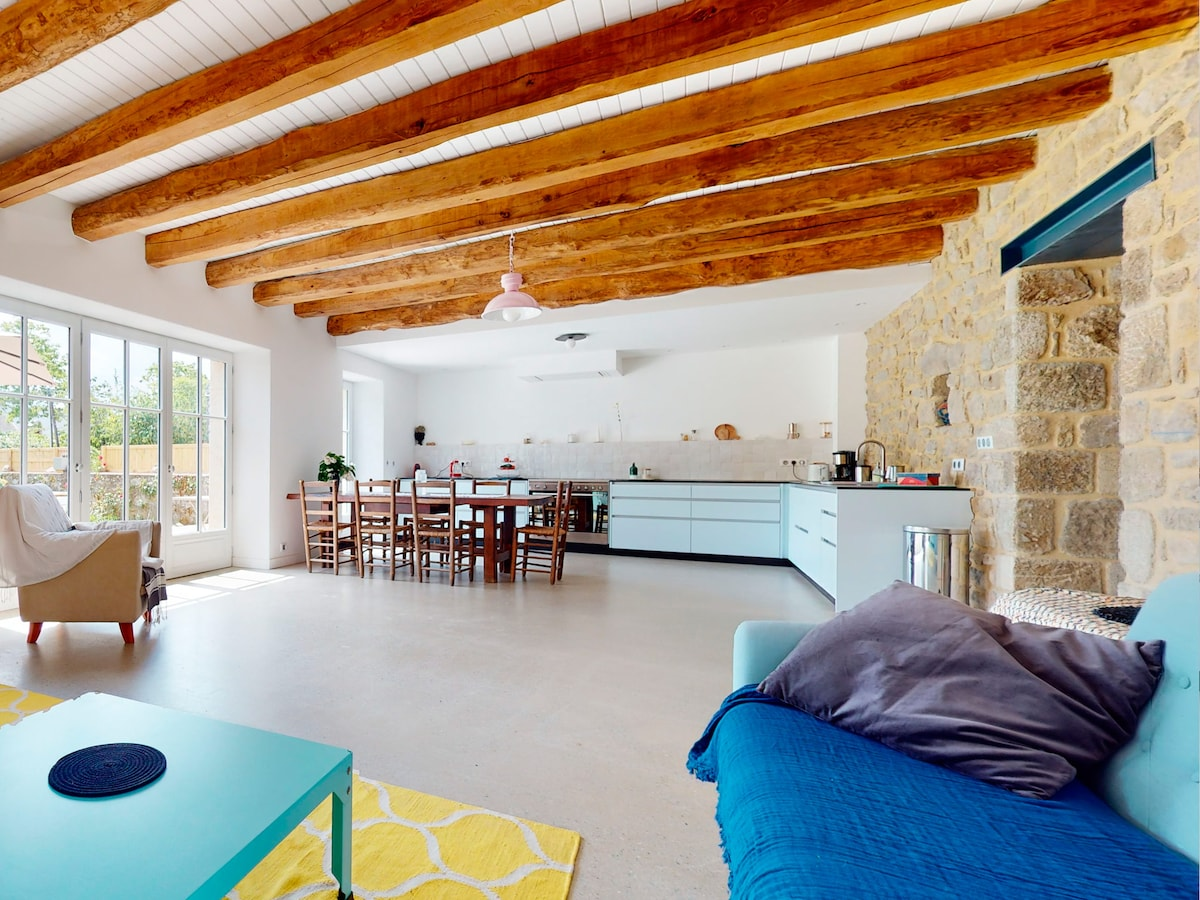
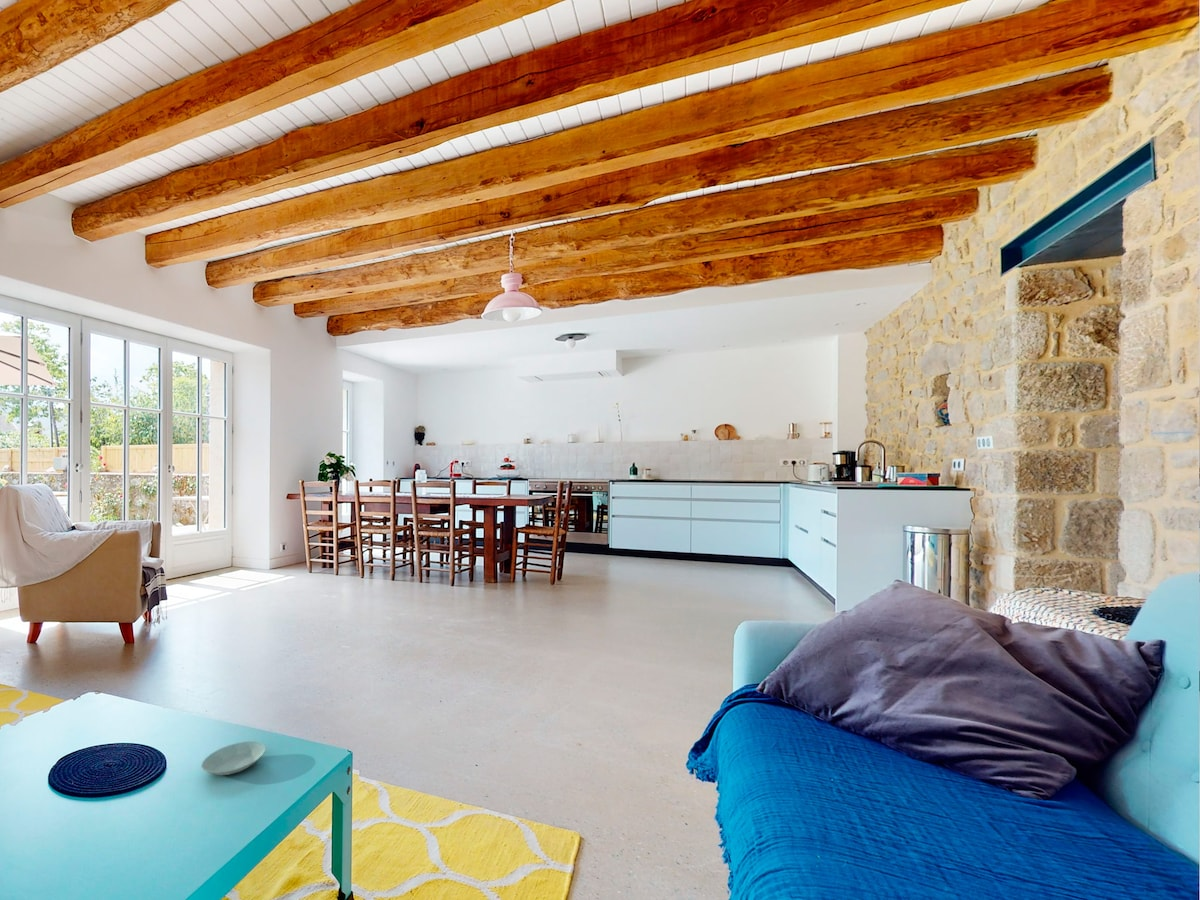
+ saucer [201,740,267,776]
